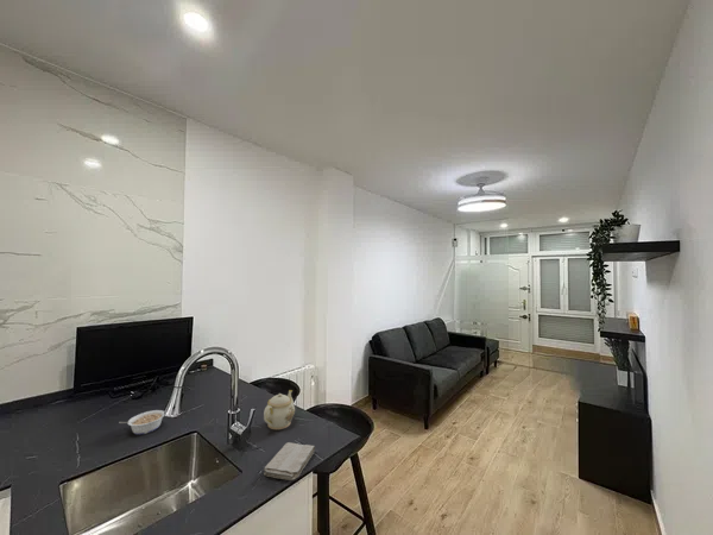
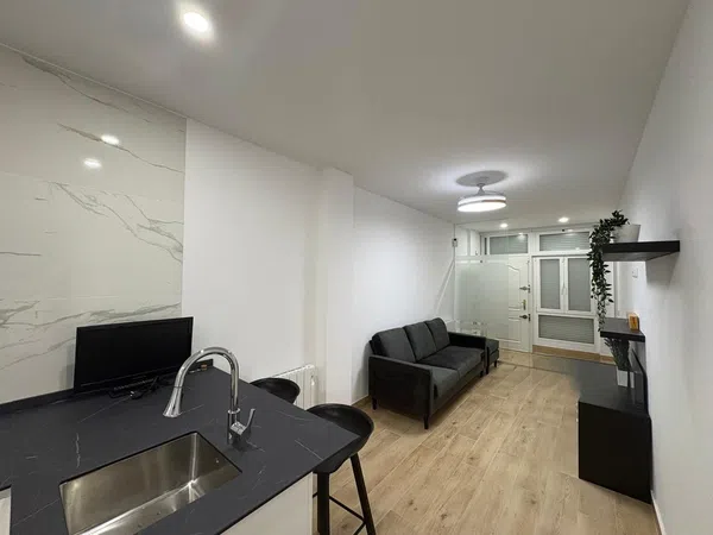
- washcloth [263,441,316,482]
- legume [118,409,165,435]
- teapot [263,389,296,430]
